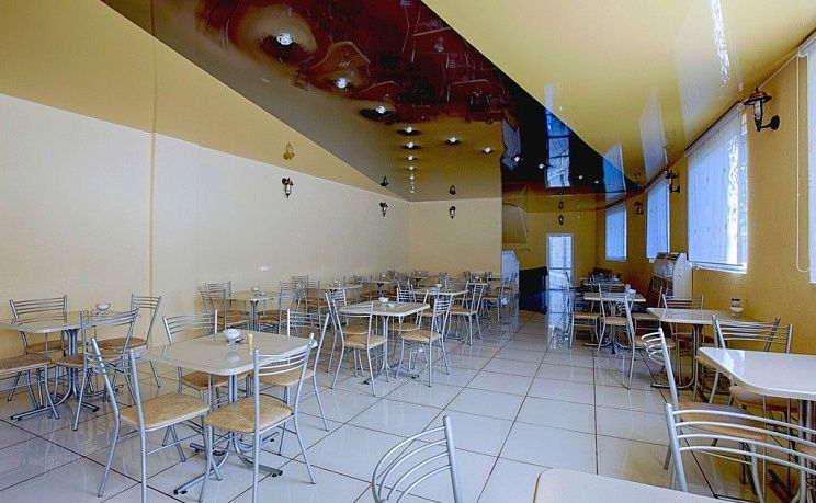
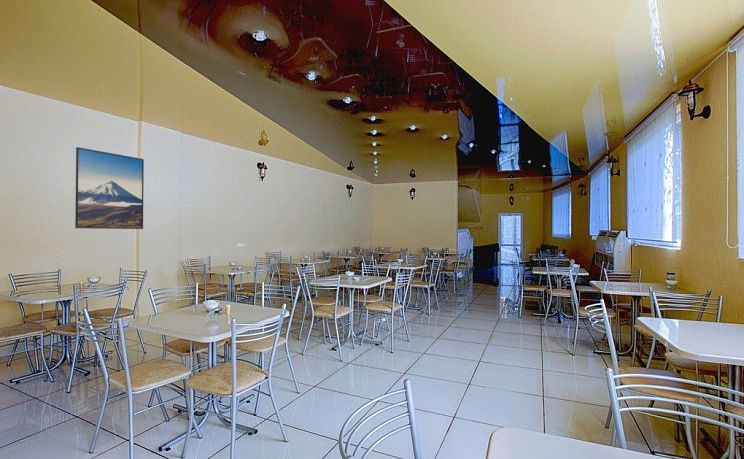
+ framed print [74,146,145,230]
